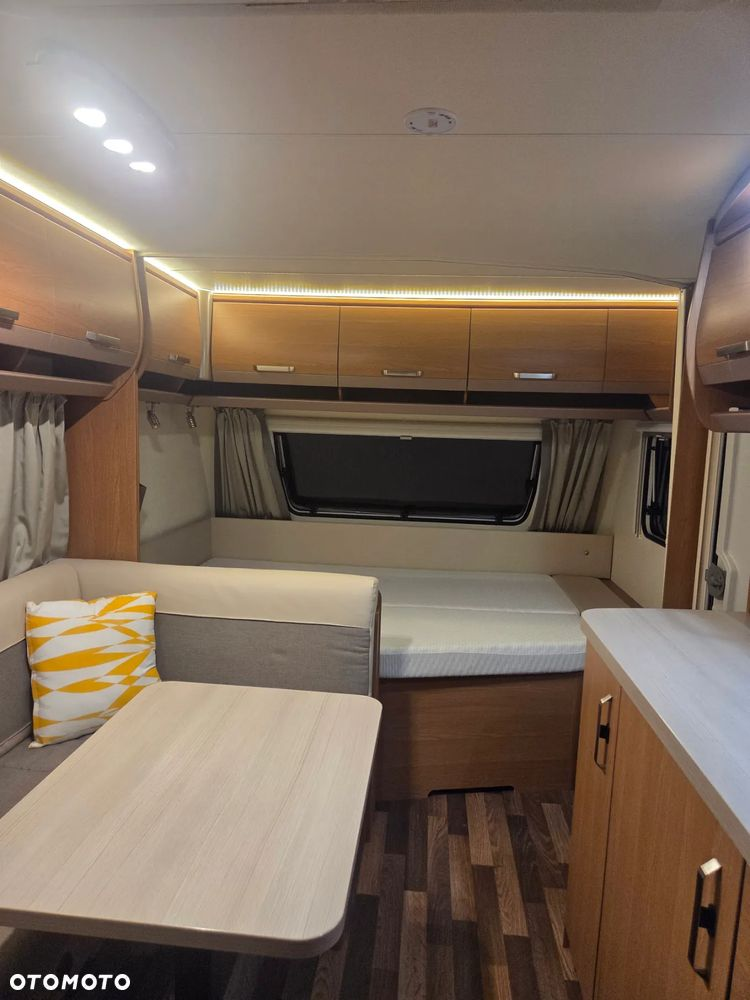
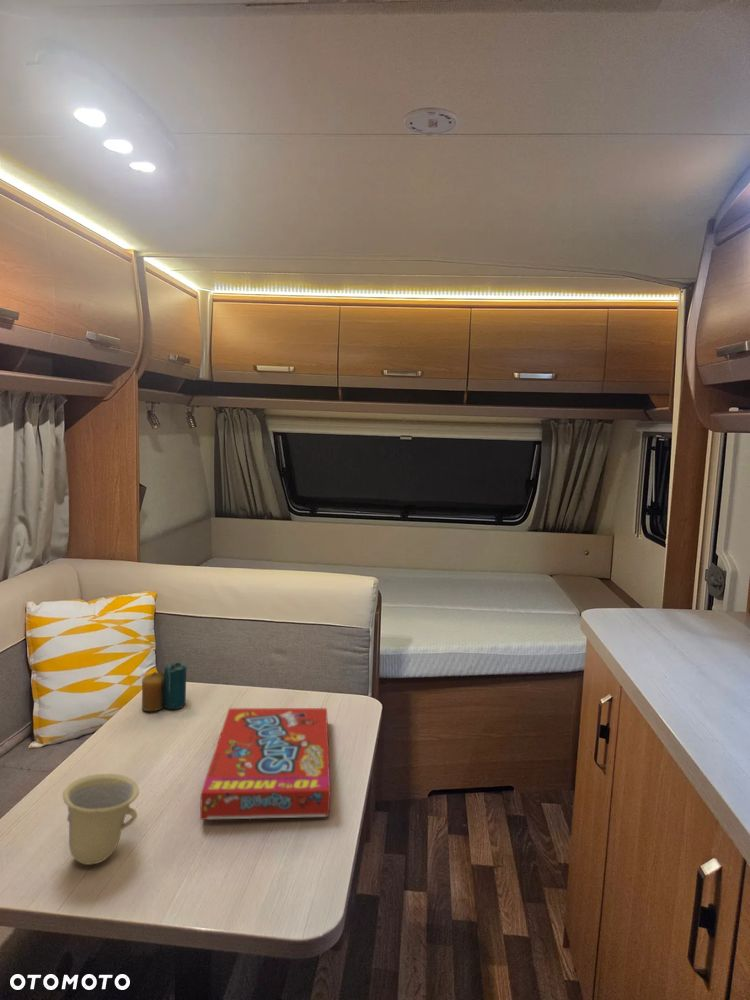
+ cup [62,773,140,866]
+ snack box [199,707,331,821]
+ candle [141,662,187,712]
